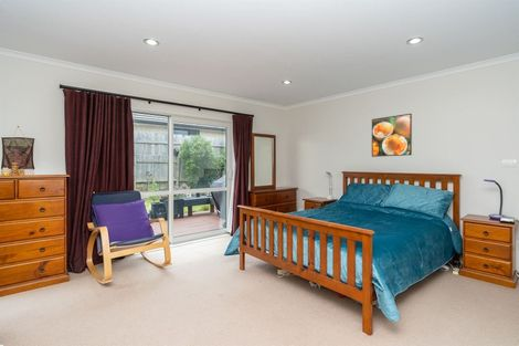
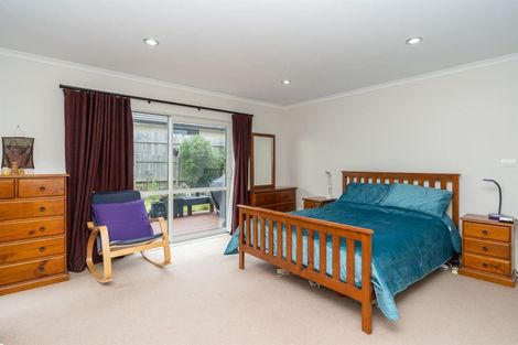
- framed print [371,113,413,158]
